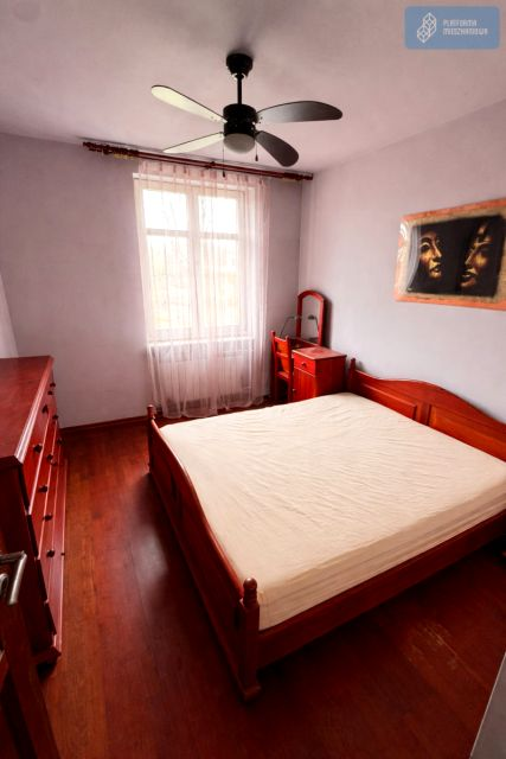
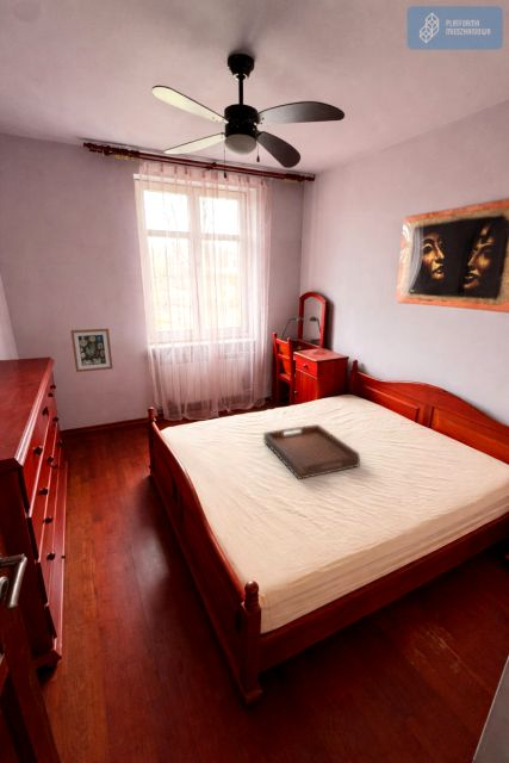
+ wall art [69,328,113,373]
+ serving tray [262,423,361,480]
